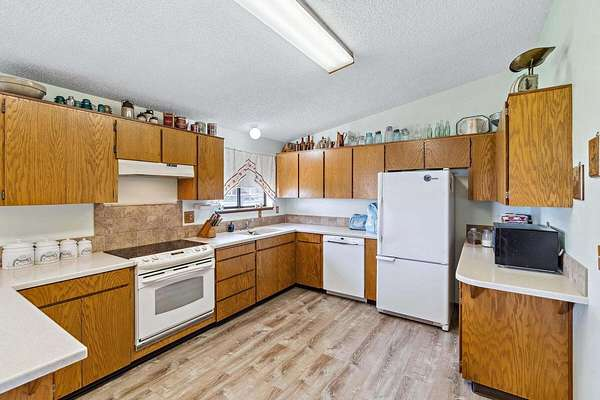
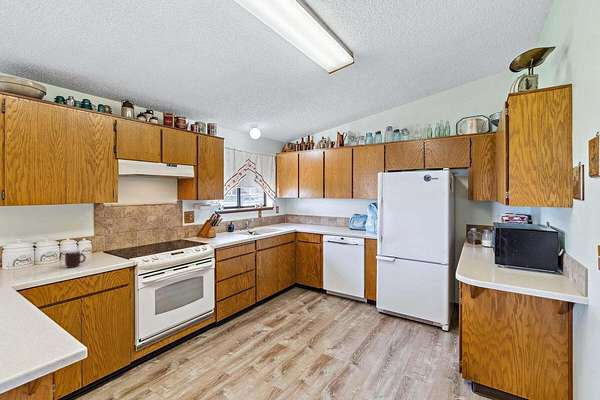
+ mug [64,250,87,269]
